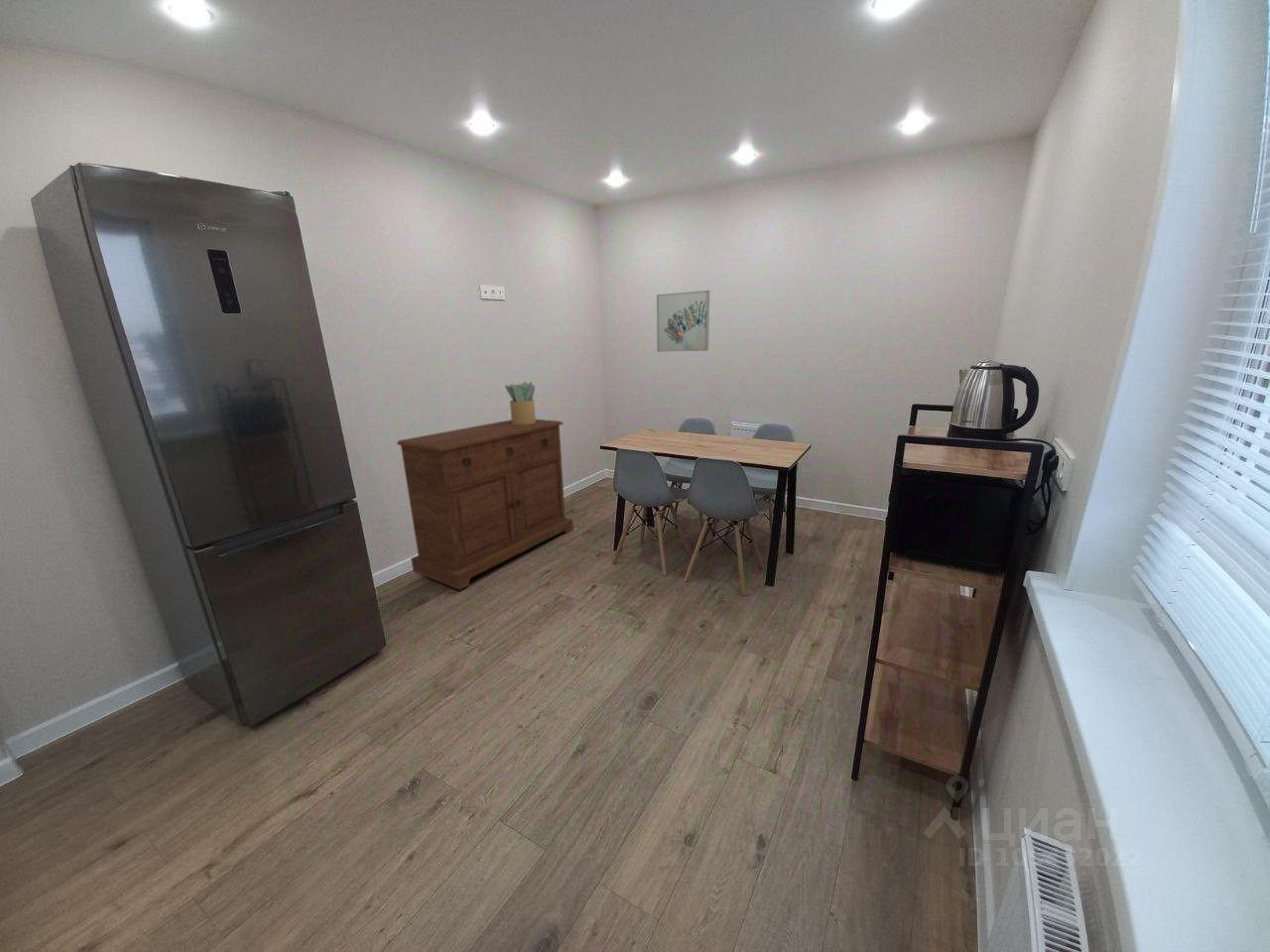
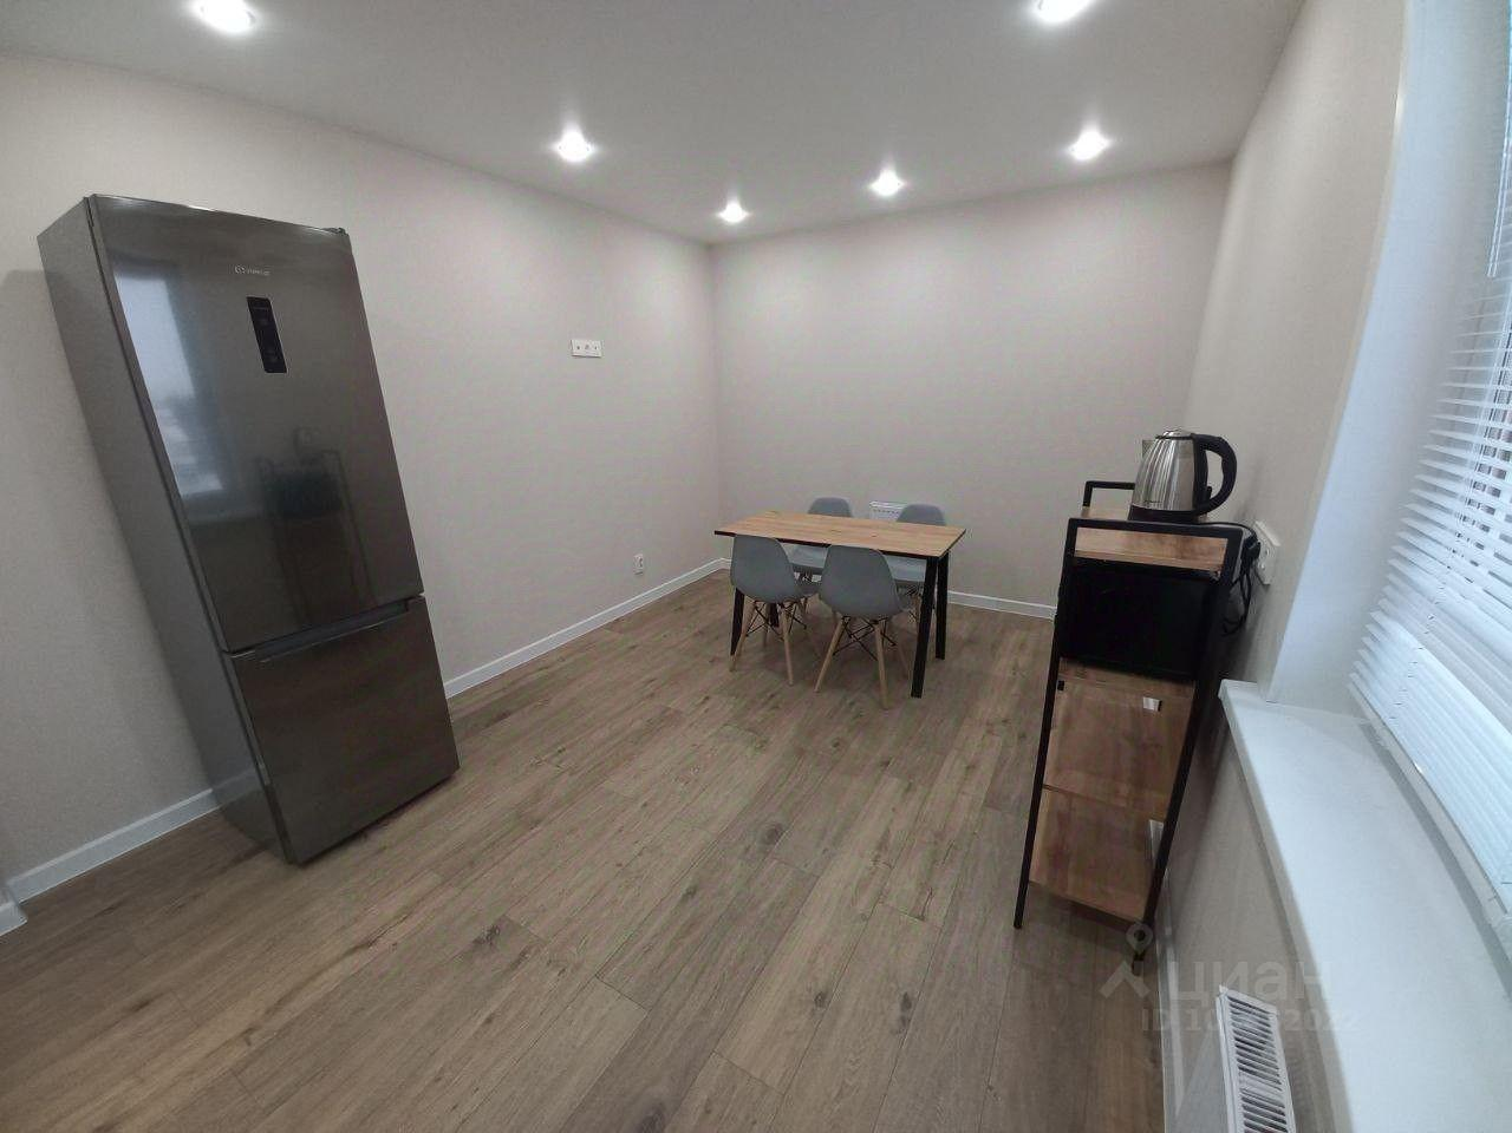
- sideboard [396,418,574,591]
- wall art [656,290,710,353]
- potted plant [504,381,537,424]
